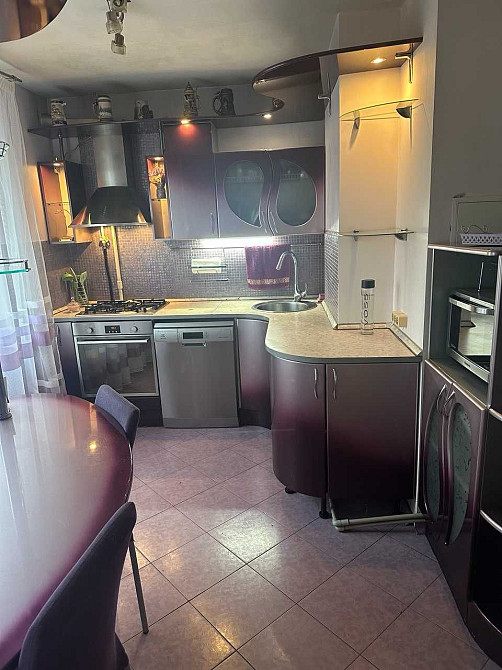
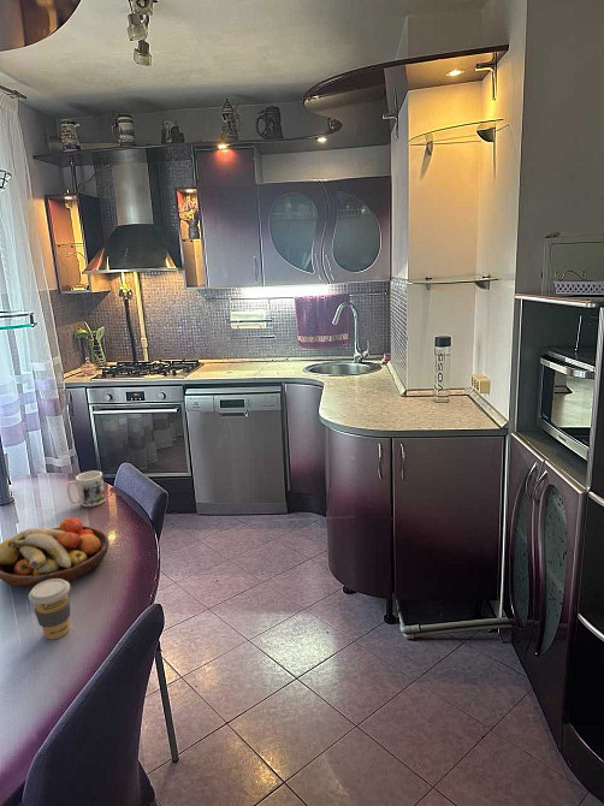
+ fruit bowl [0,516,109,588]
+ mug [66,470,107,508]
+ coffee cup [28,579,71,640]
